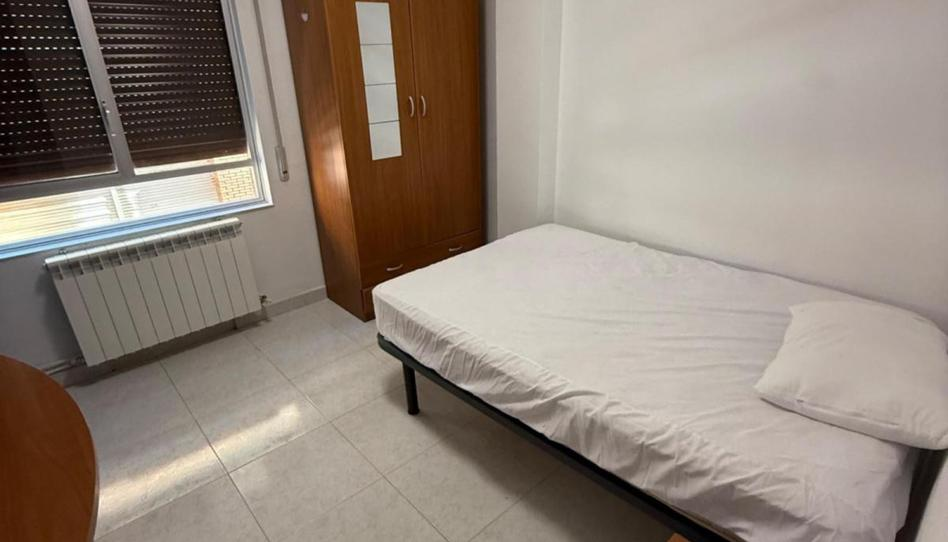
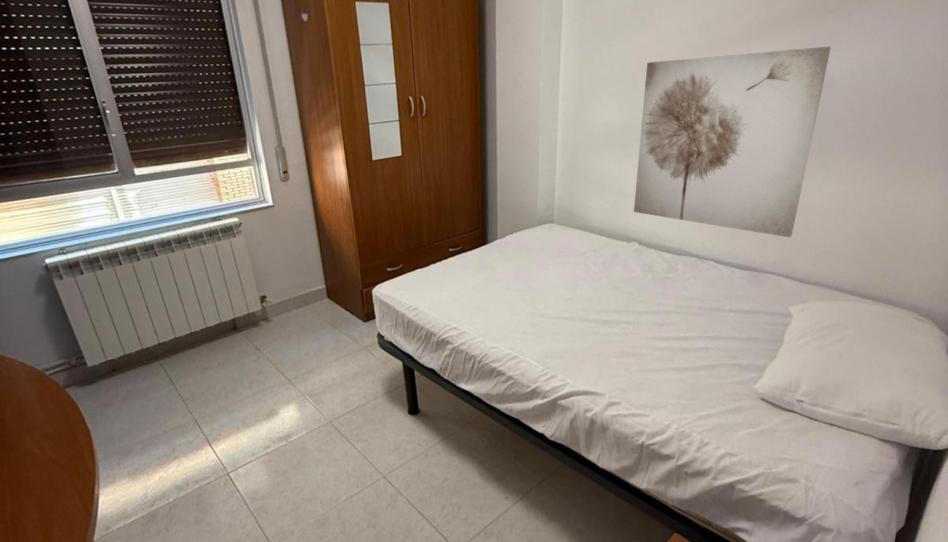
+ wall art [633,46,832,238]
